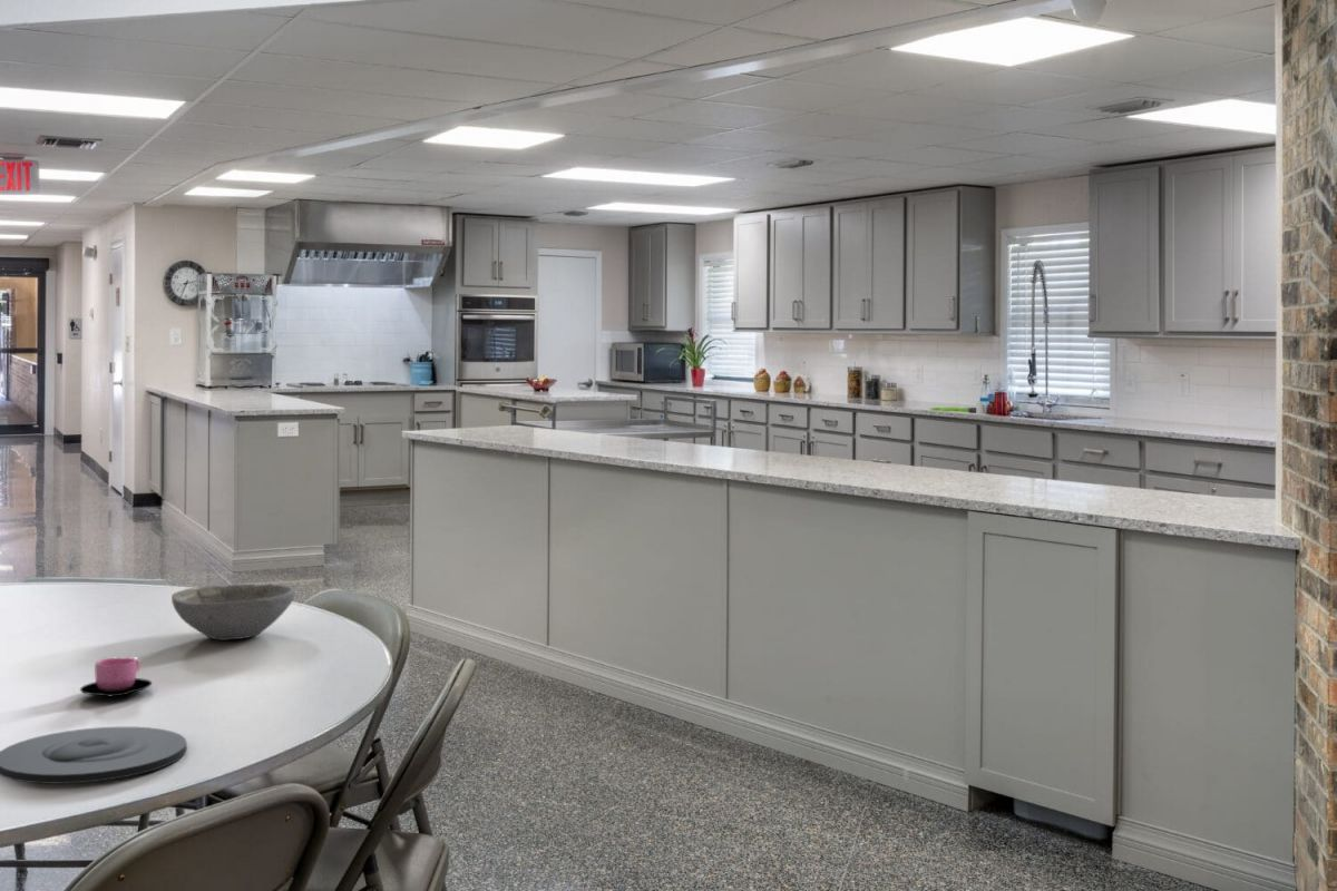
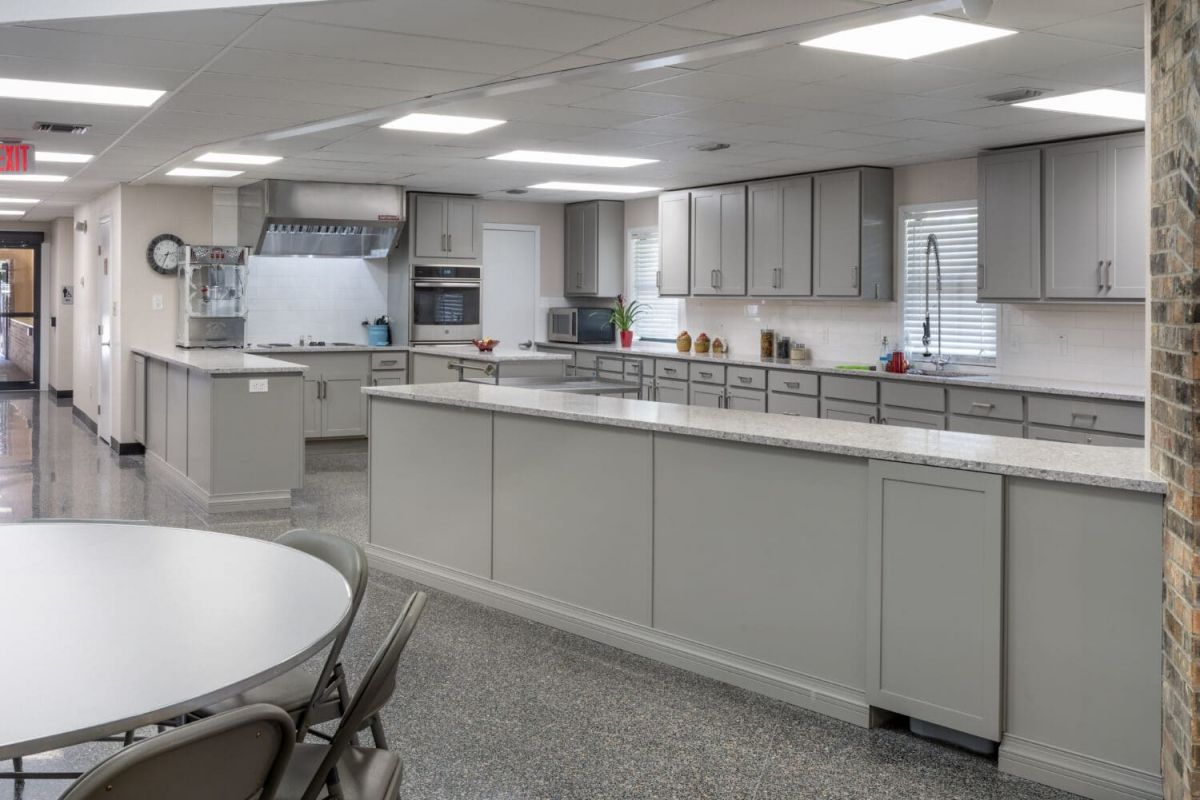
- bowl [170,582,296,642]
- plate [0,726,188,785]
- cup [79,656,153,697]
